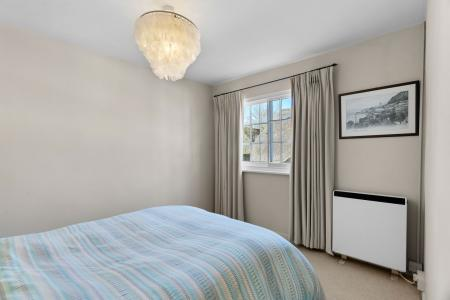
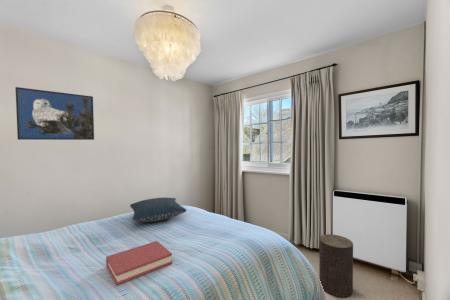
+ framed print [14,86,95,141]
+ pillow [129,197,187,223]
+ stool [318,233,354,299]
+ hardback book [105,240,173,286]
